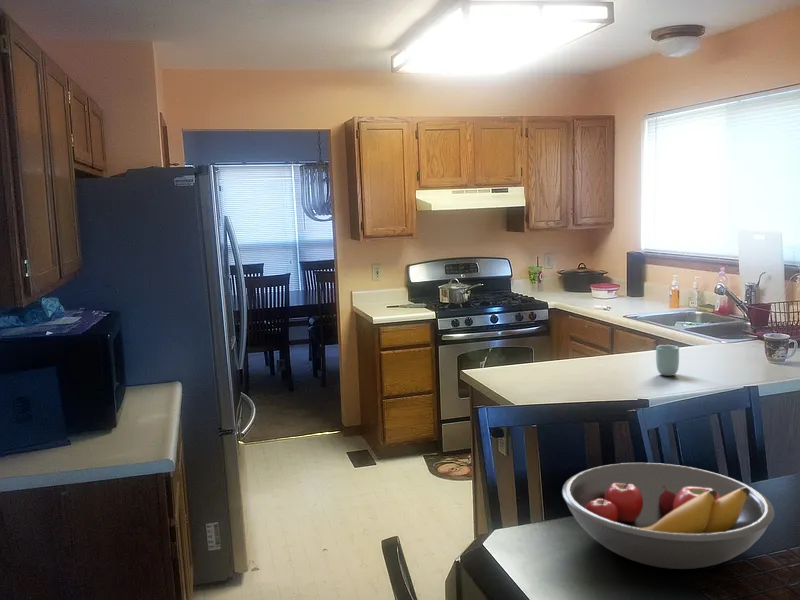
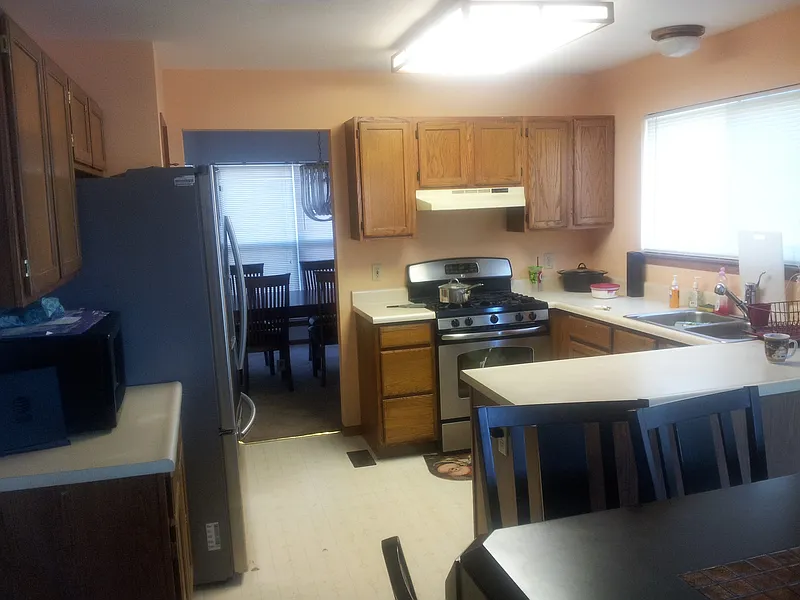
- fruit bowl [561,462,775,570]
- cup [655,344,680,377]
